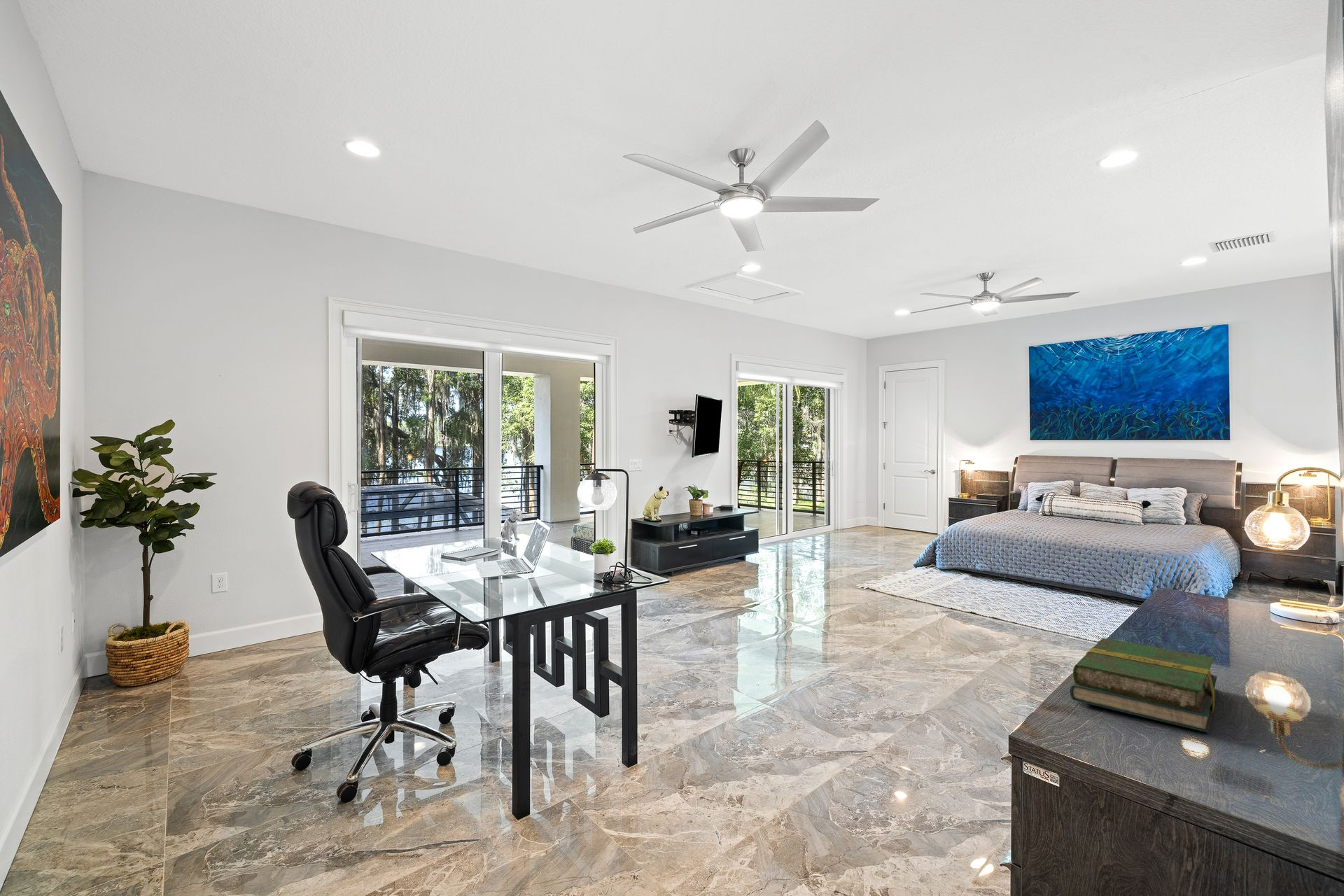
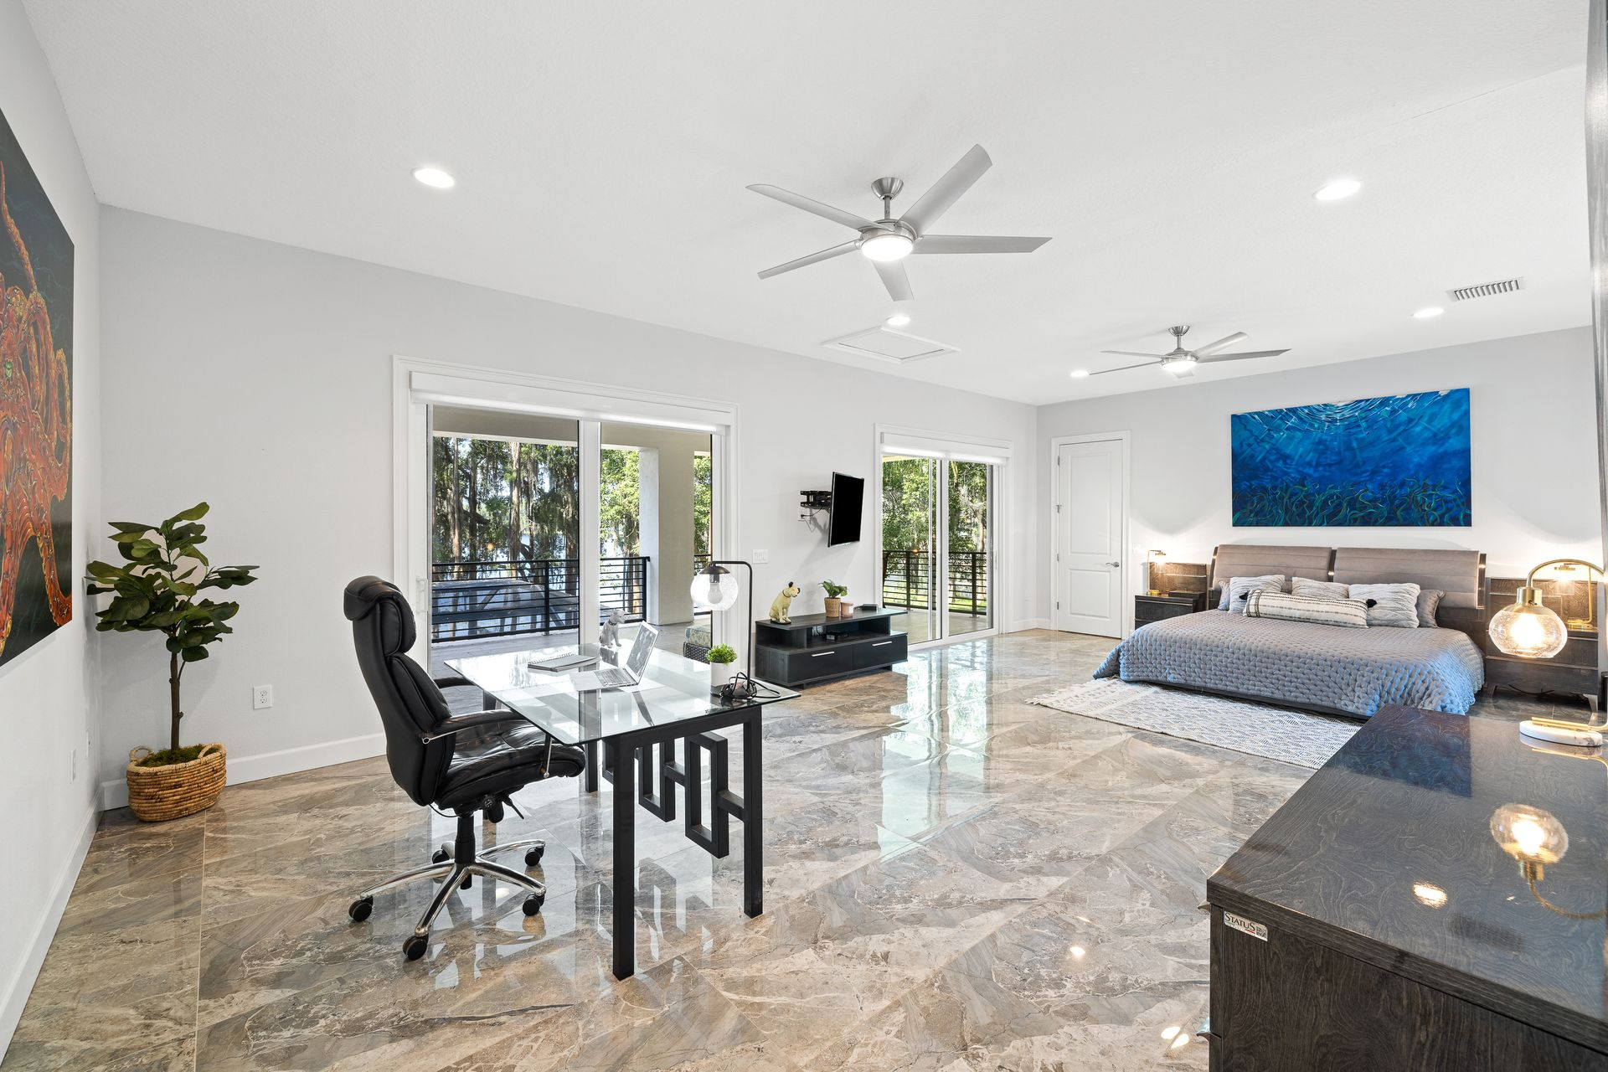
- book [1069,638,1218,733]
